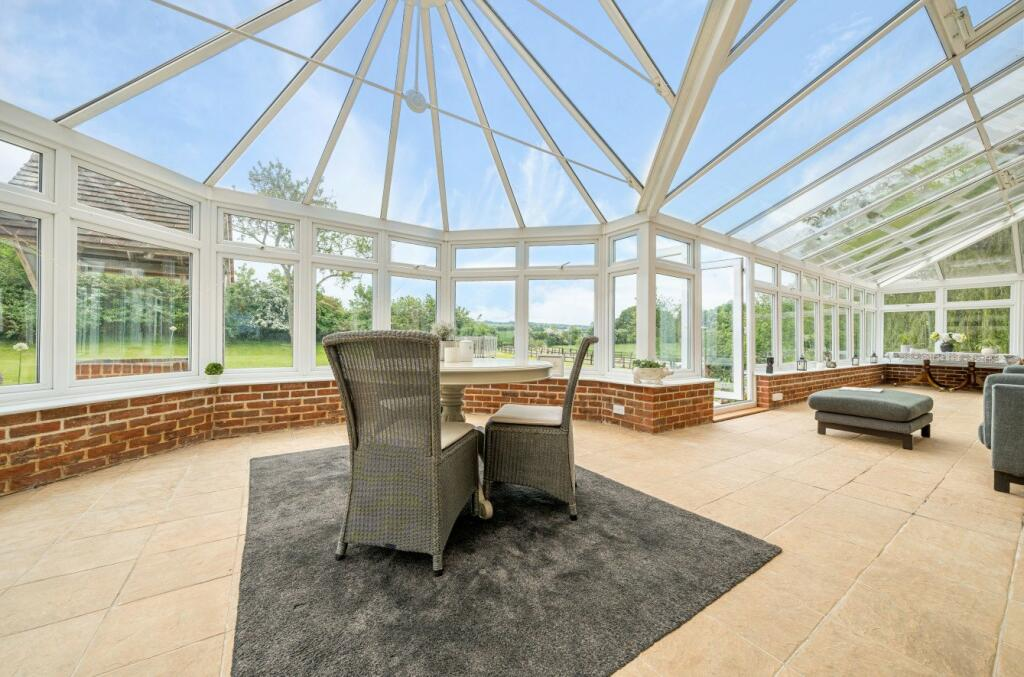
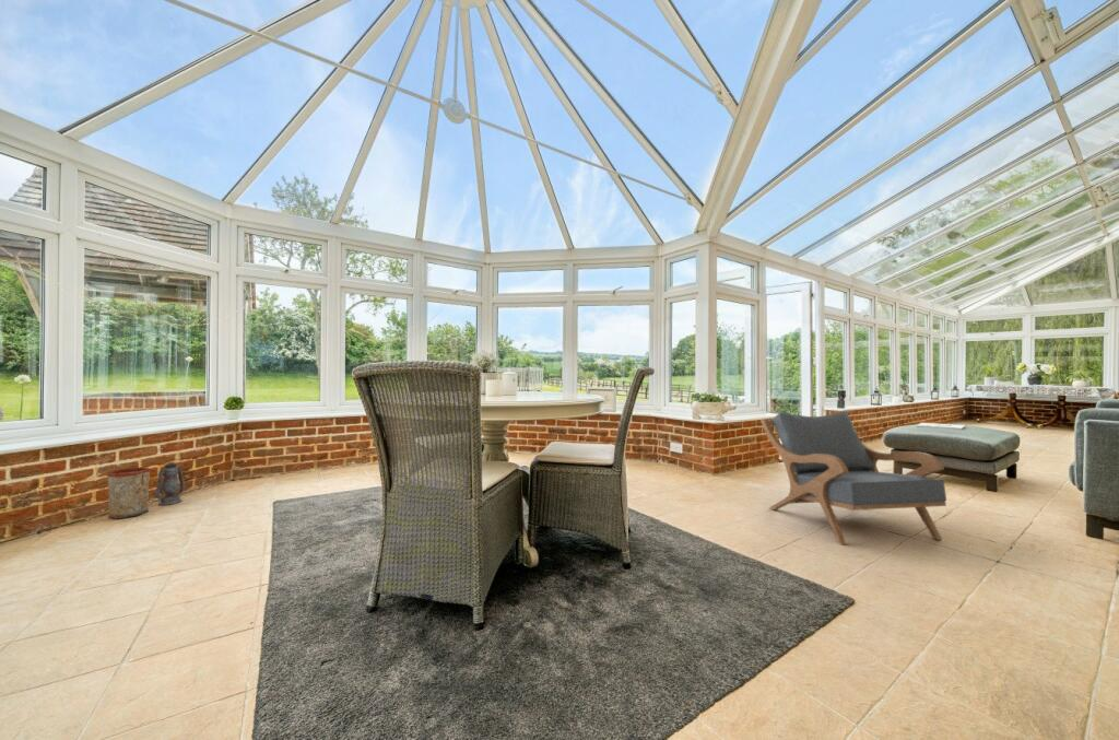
+ lantern [151,461,186,506]
+ armchair [759,411,947,547]
+ vase [106,466,151,520]
